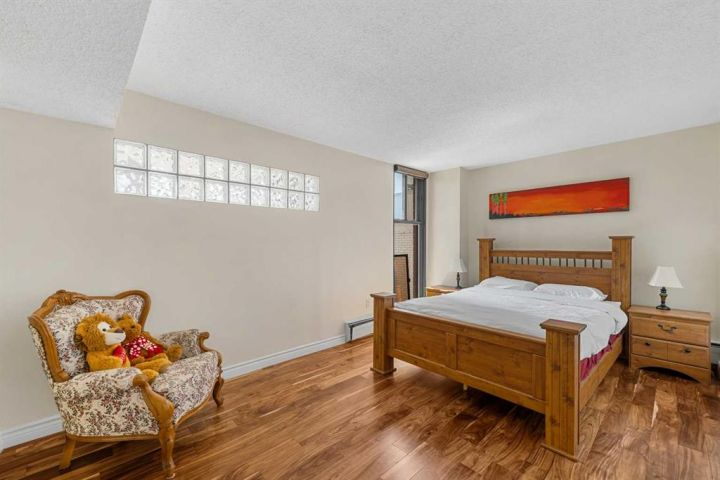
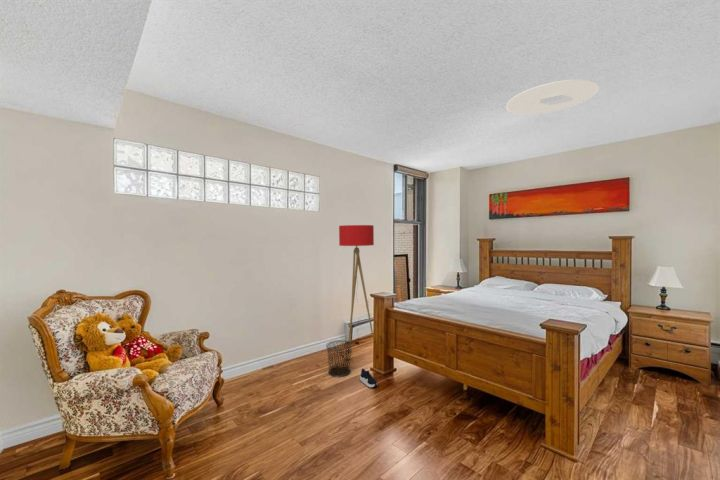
+ floor lamp [338,224,375,354]
+ waste bin [325,339,353,378]
+ shoe [359,366,379,389]
+ ceiling light [505,79,600,116]
